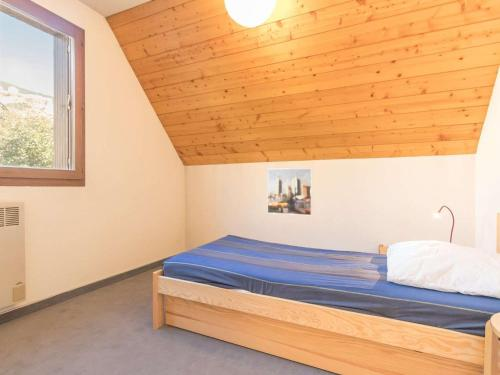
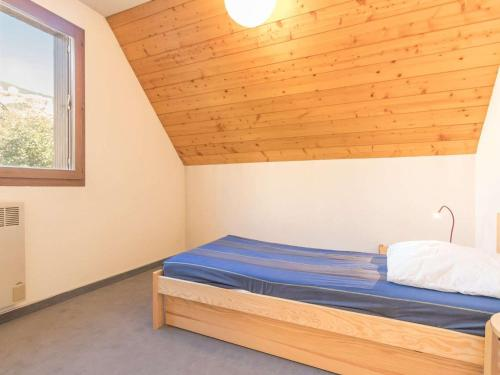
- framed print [266,167,313,216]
